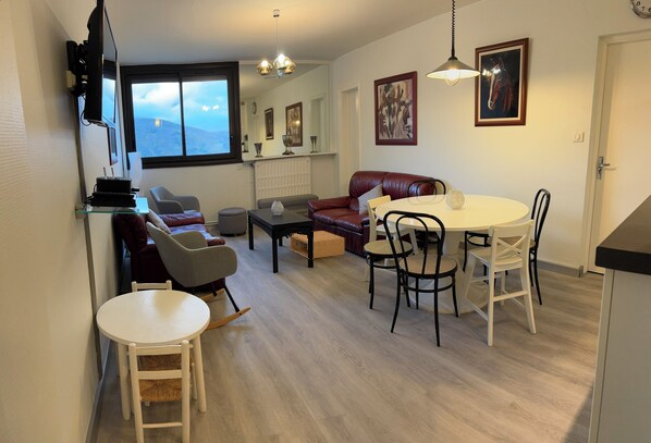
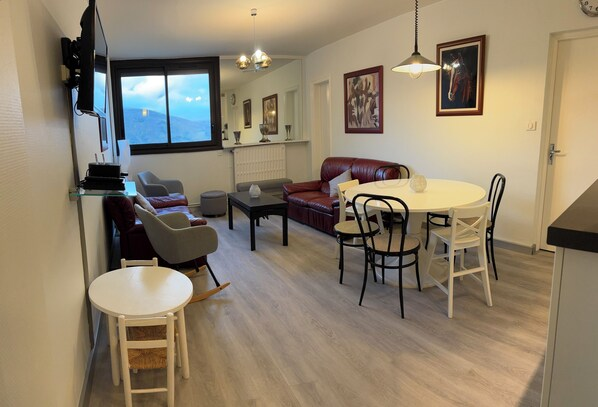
- cardboard box [290,230,345,259]
